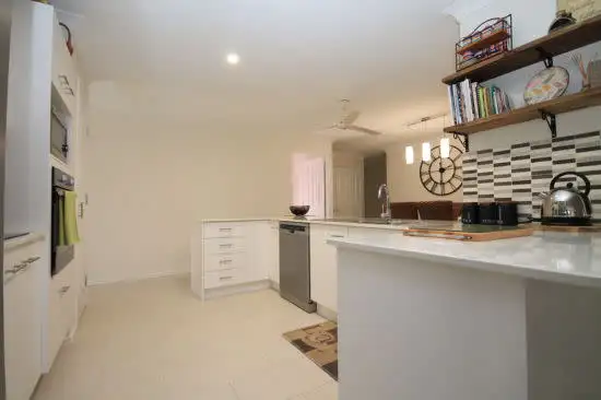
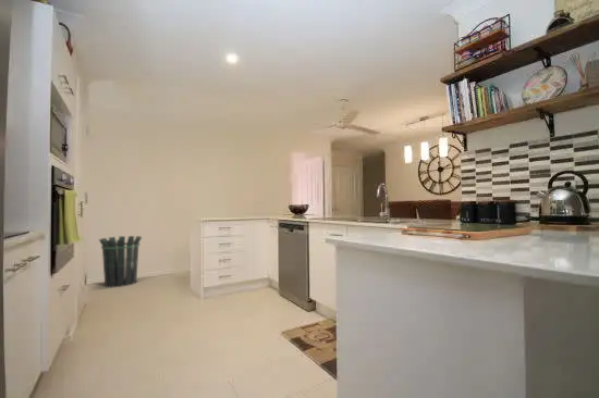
+ waste bin [98,235,143,288]
